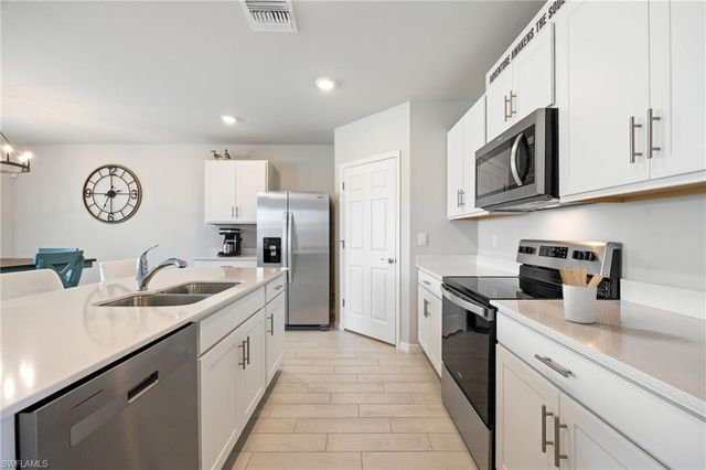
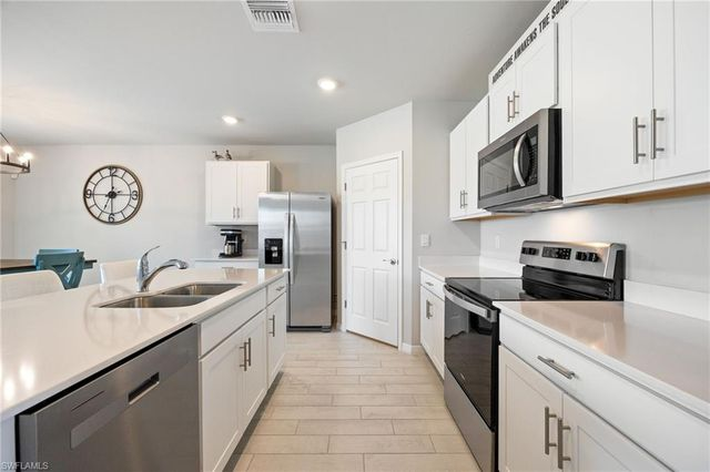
- utensil holder [558,266,605,324]
